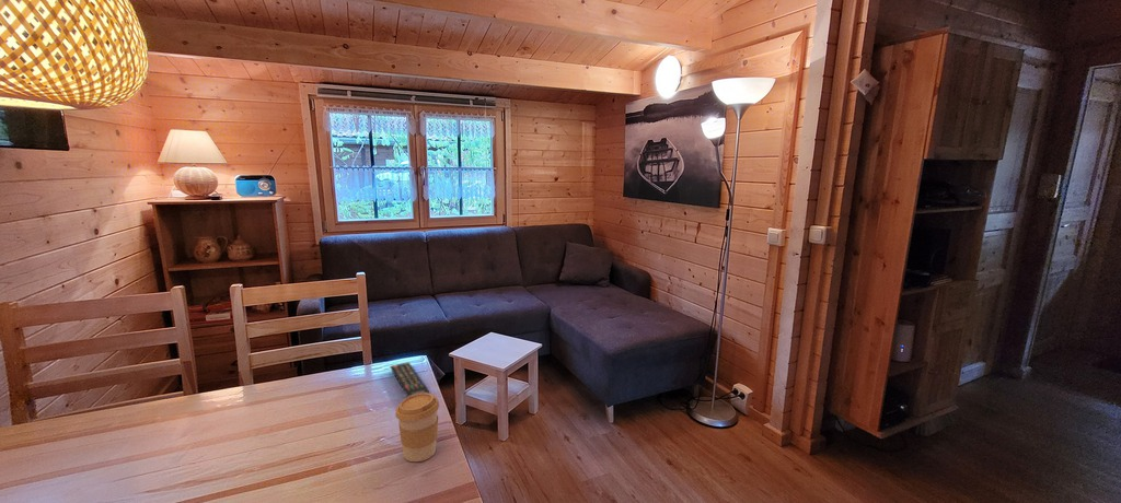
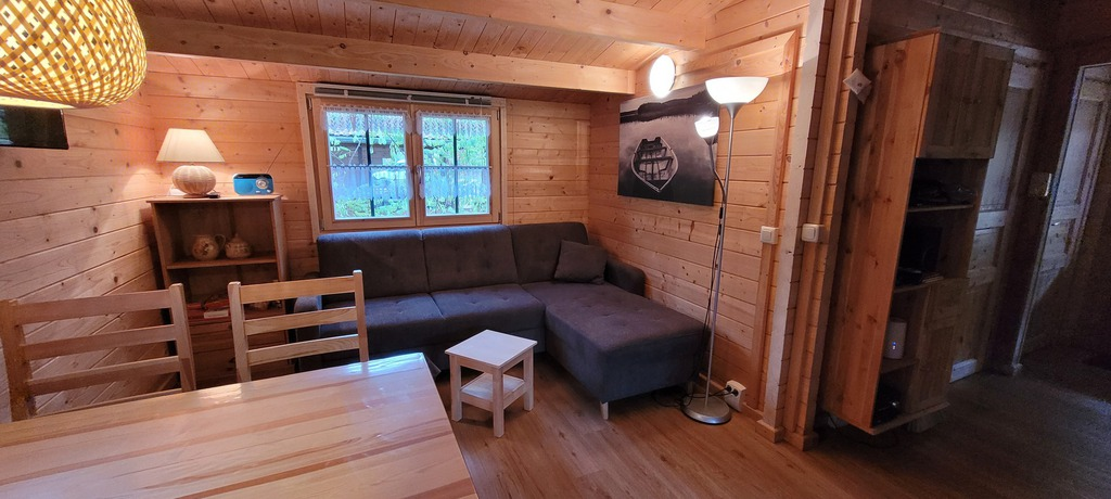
- remote control [389,361,430,397]
- coffee cup [394,393,440,463]
